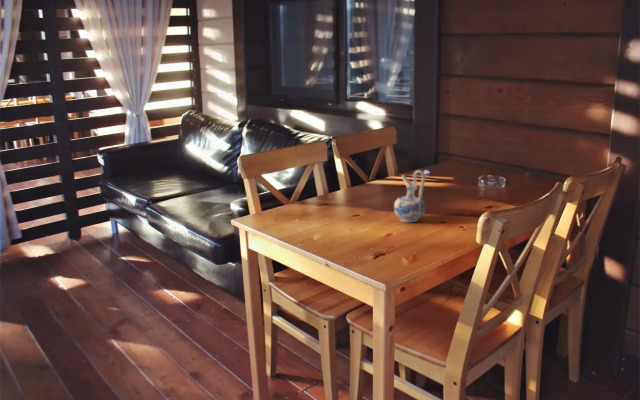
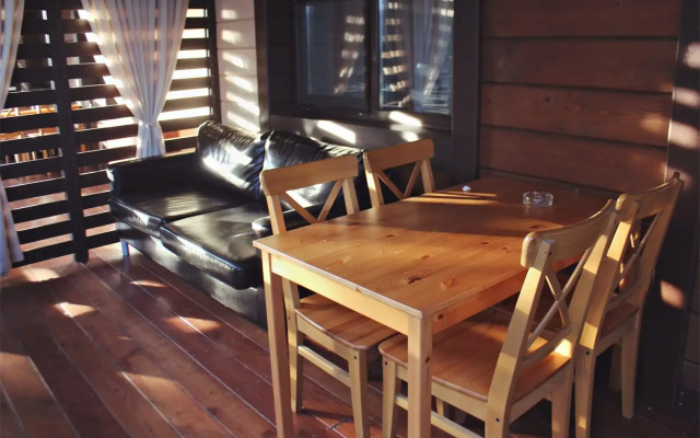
- ceramic pitcher [393,169,426,223]
